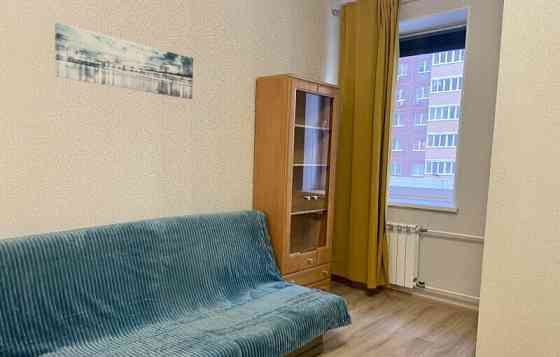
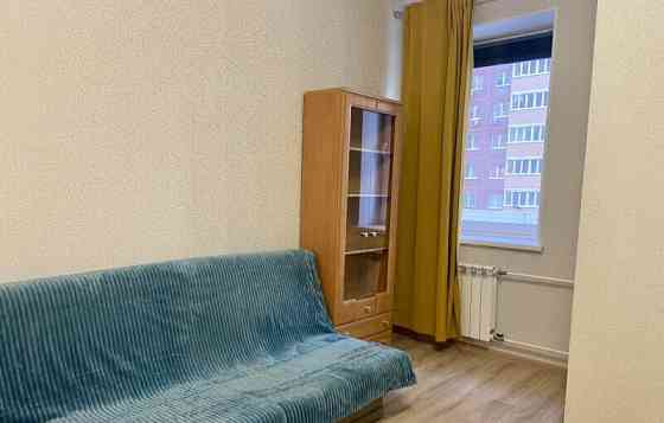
- wall art [54,21,194,100]
